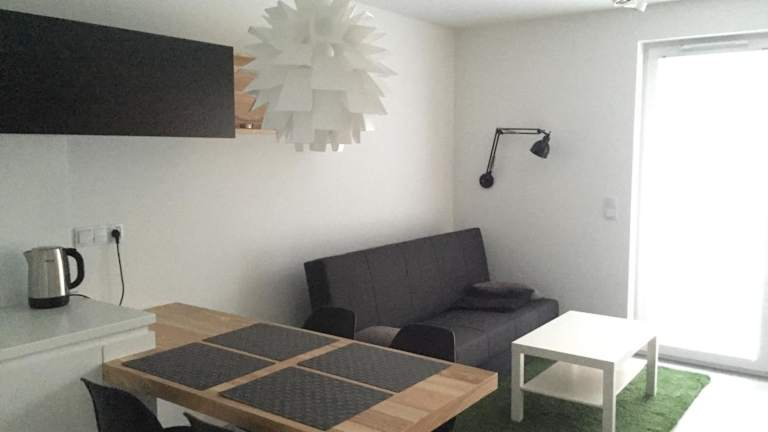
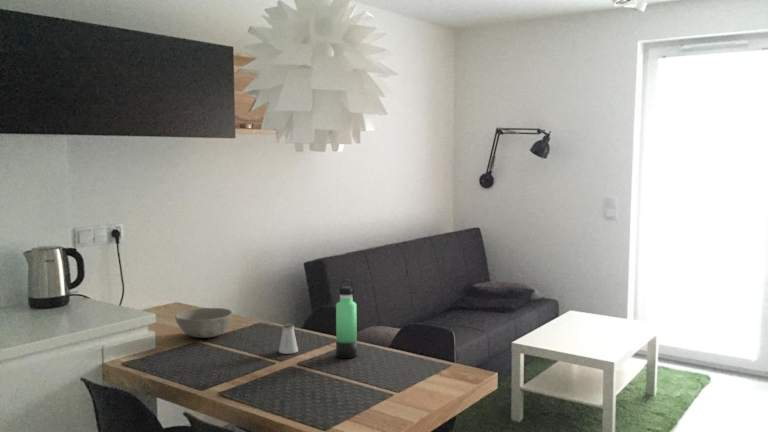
+ saltshaker [278,323,299,355]
+ thermos bottle [335,278,358,359]
+ bowl [174,307,233,339]
